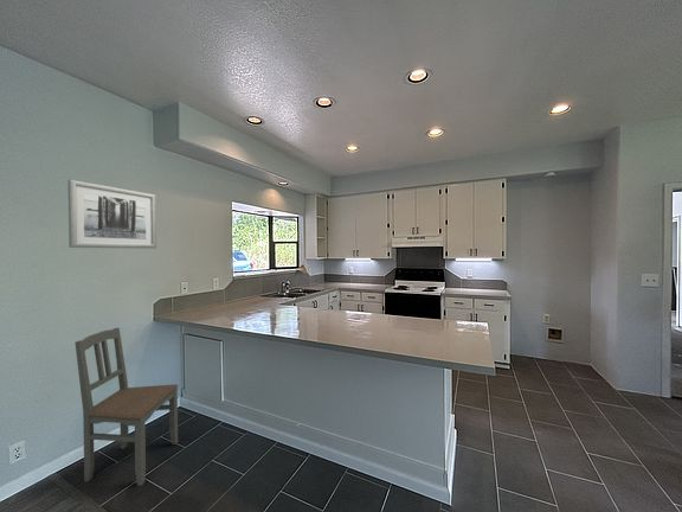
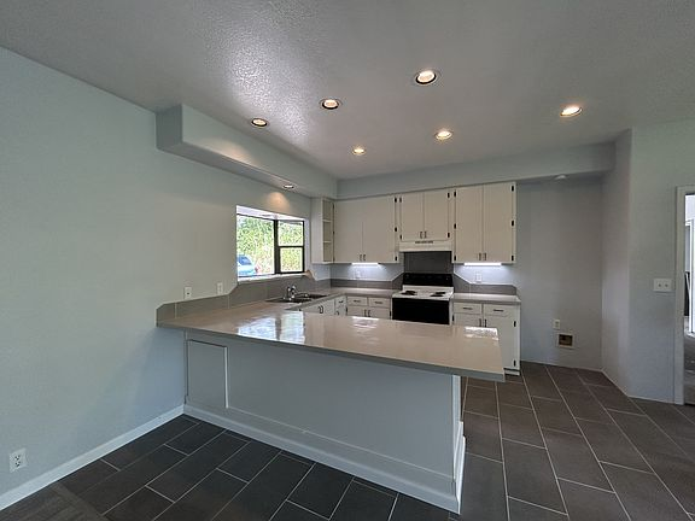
- wall art [66,179,157,250]
- dining chair [73,327,179,487]
